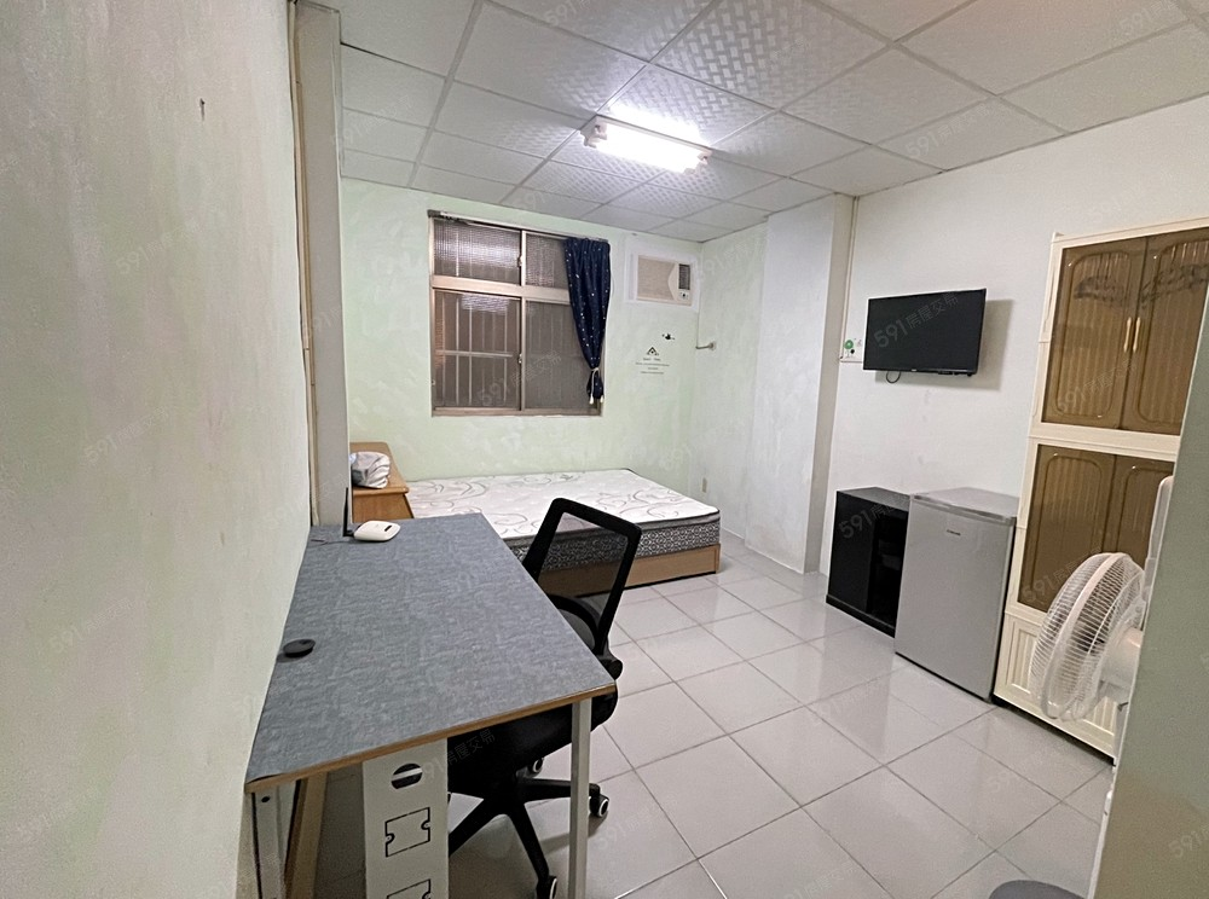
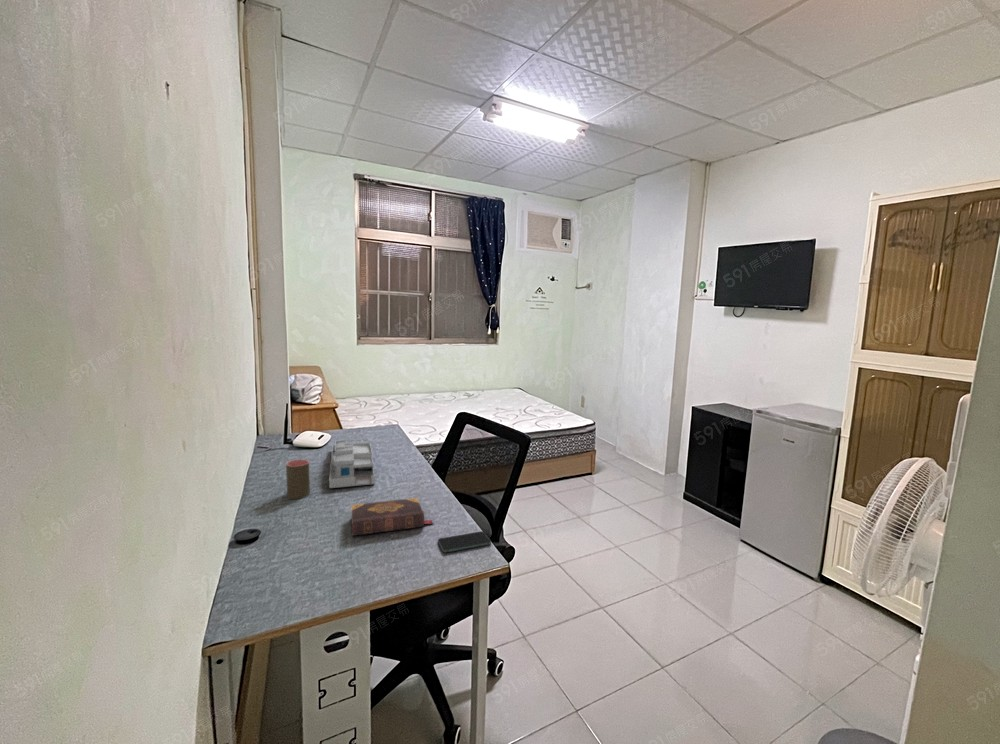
+ book [350,497,434,537]
+ desk organizer [328,439,376,489]
+ cup [285,459,311,500]
+ smartphone [437,530,492,553]
